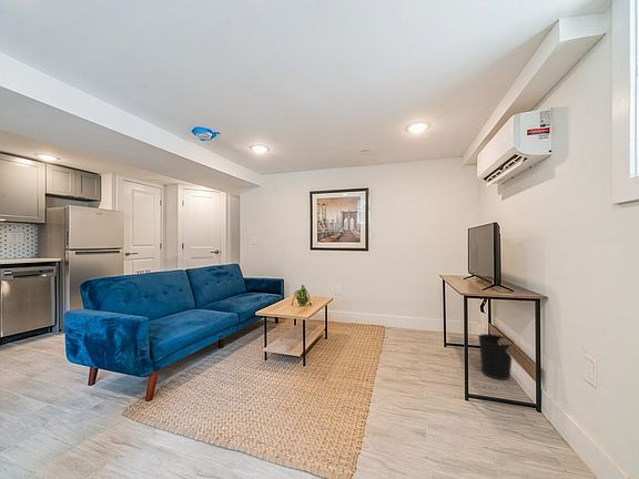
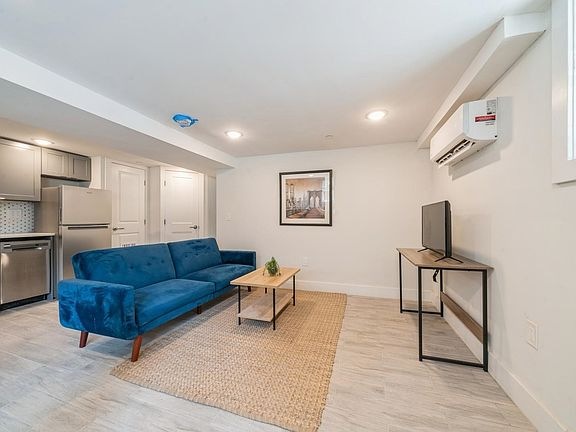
- wastebasket [477,333,516,381]
